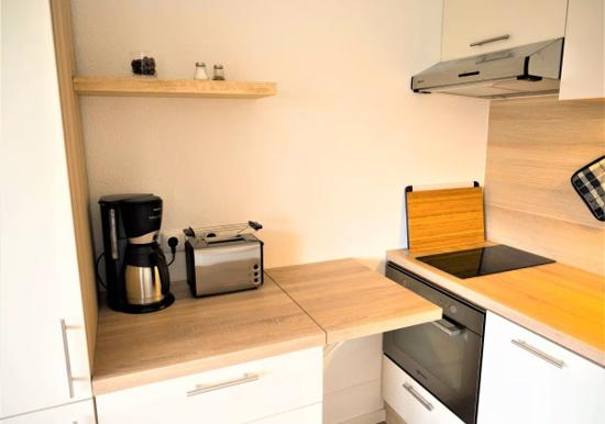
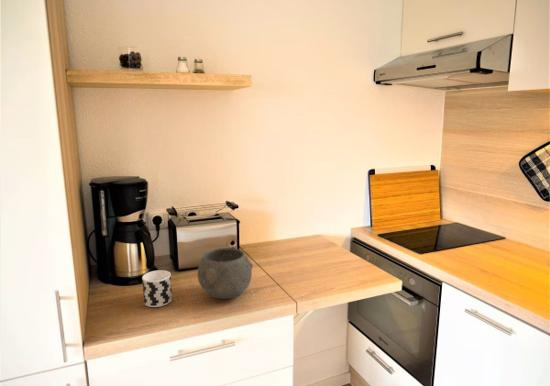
+ bowl [196,247,254,300]
+ cup [141,269,173,308]
